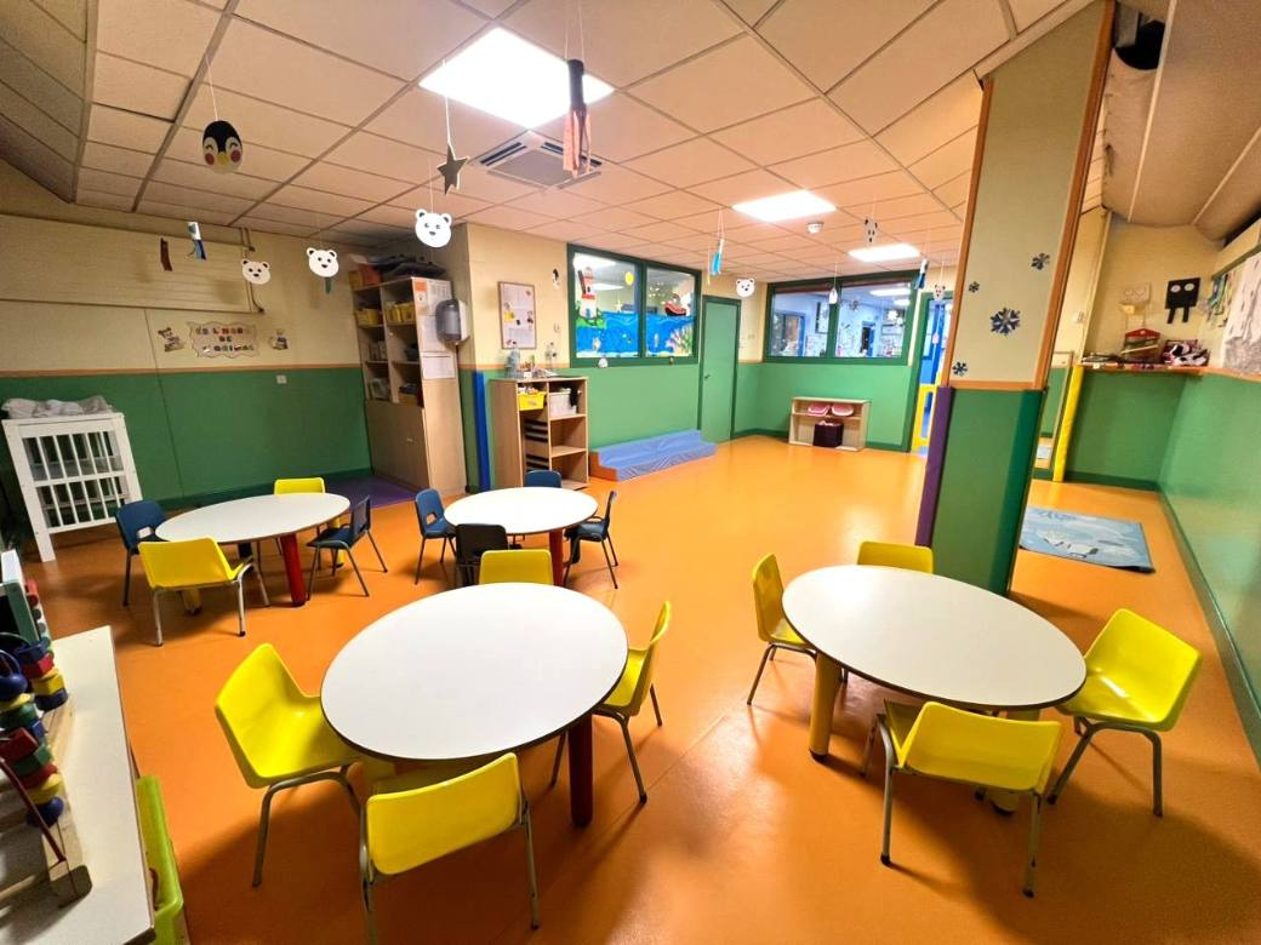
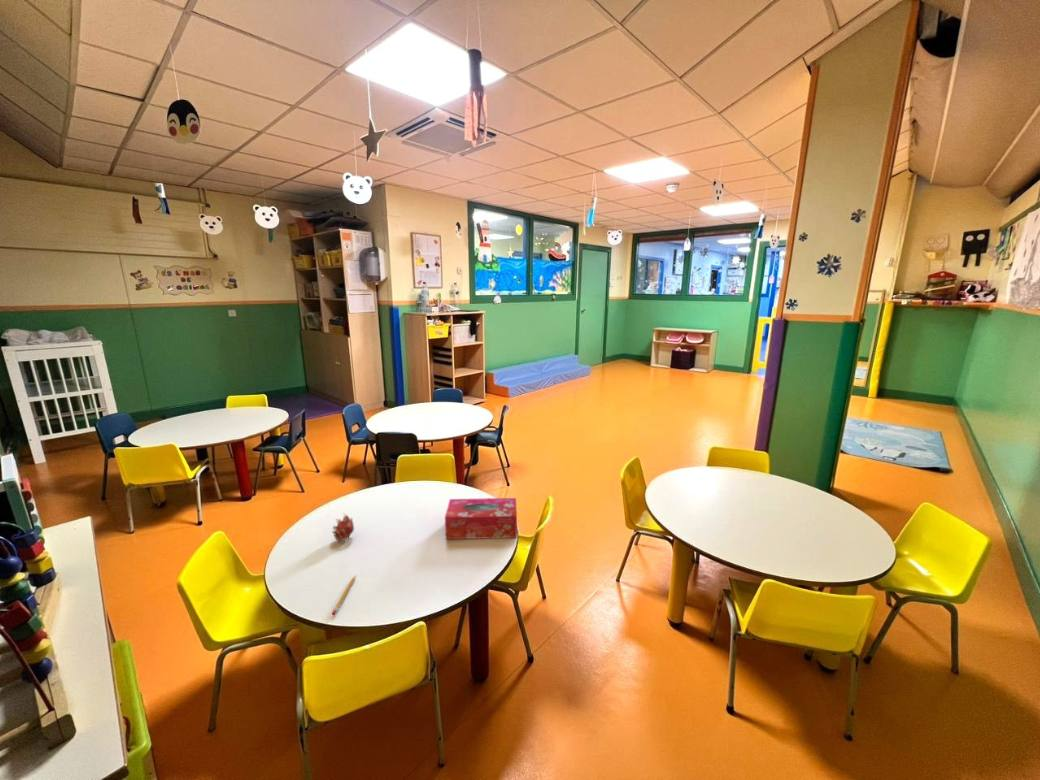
+ pencil [331,574,357,616]
+ fruit [331,513,355,542]
+ tissue box [444,497,518,540]
